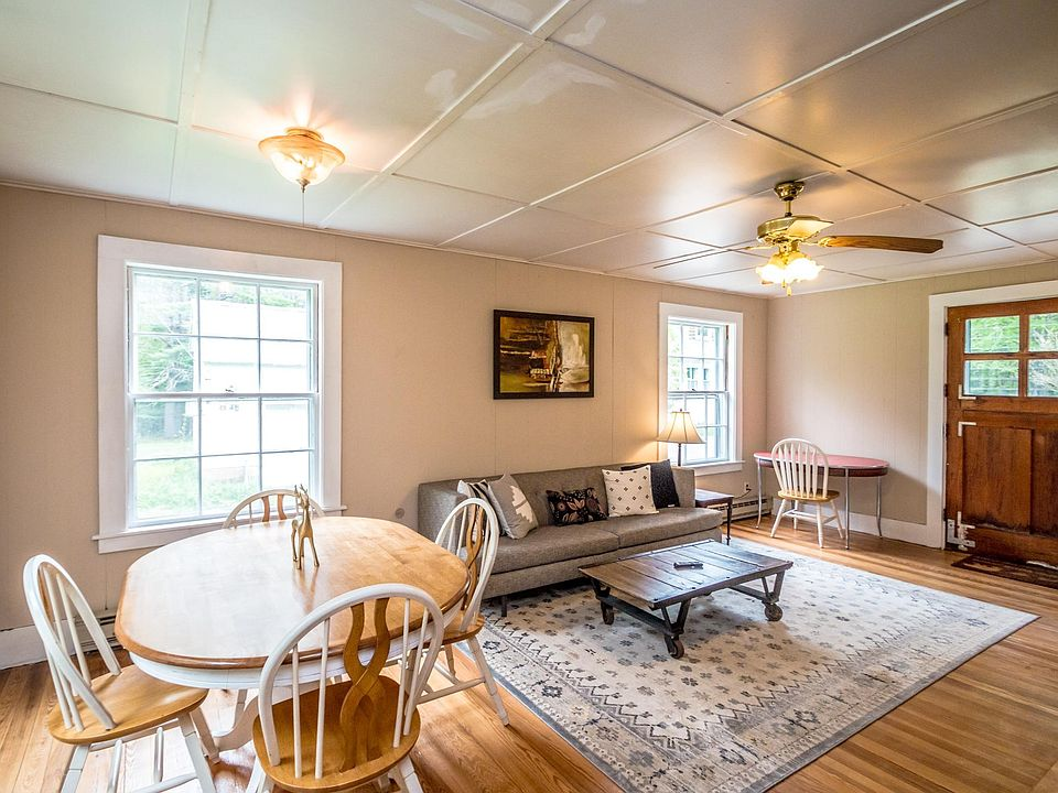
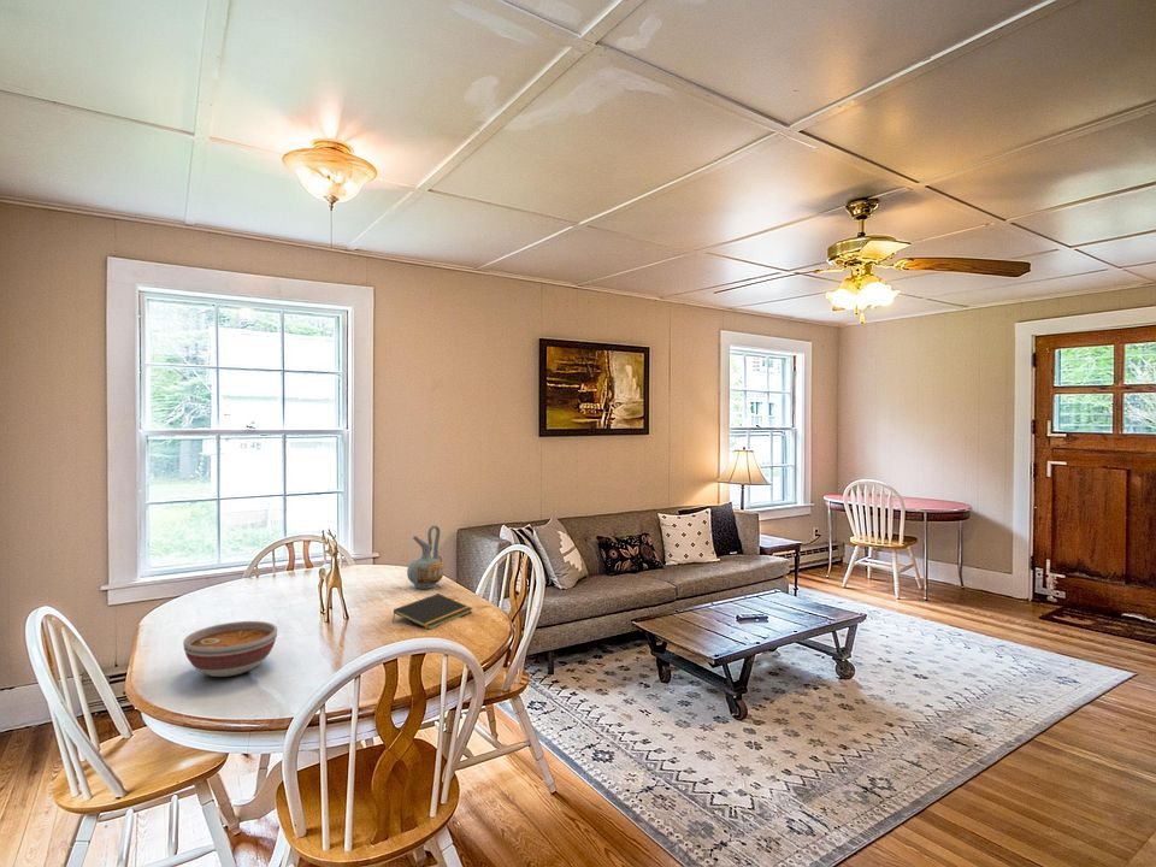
+ bowl [182,620,278,678]
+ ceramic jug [406,524,446,590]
+ notepad [391,592,473,631]
